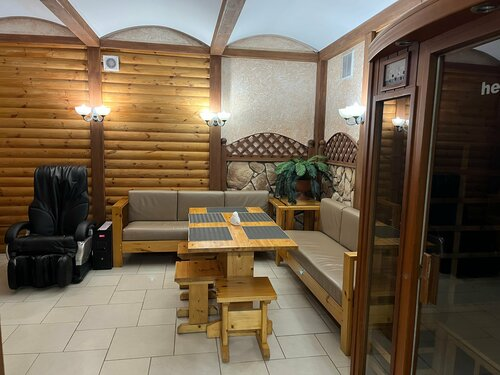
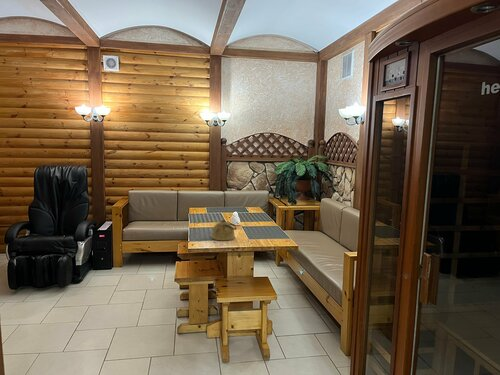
+ kettle [211,219,238,241]
